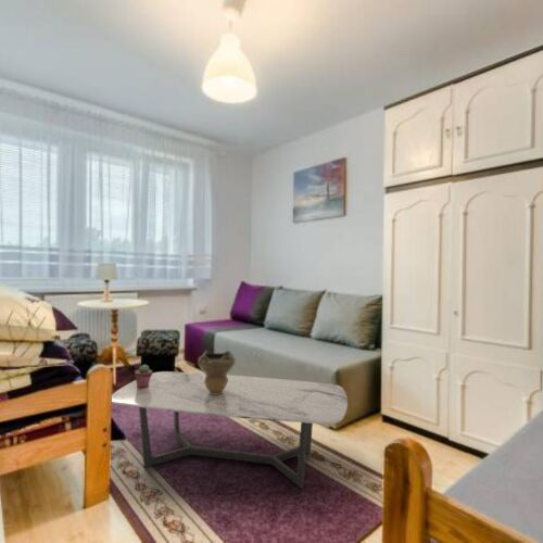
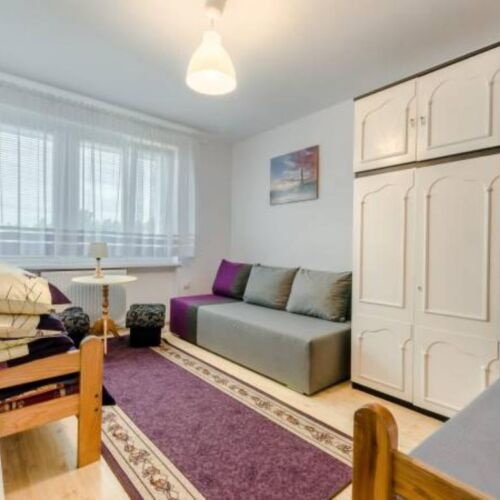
- potted succulent [134,364,153,389]
- coffee table [111,370,349,490]
- decorative bowl [197,350,236,394]
